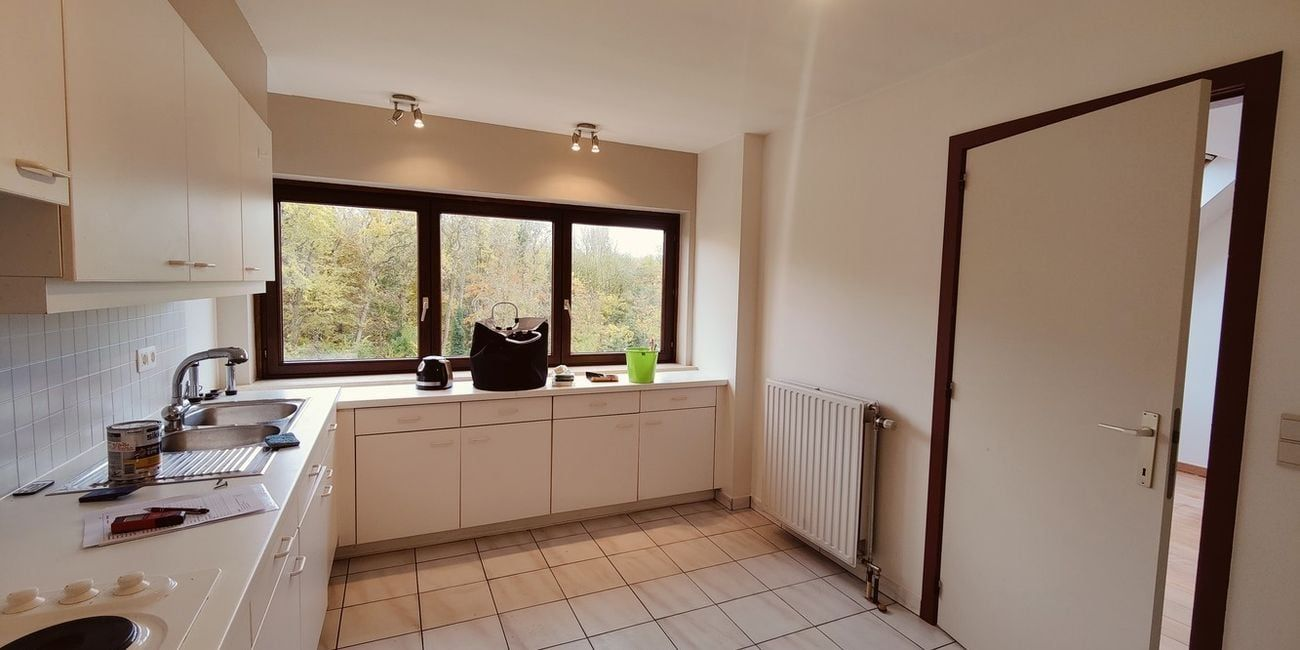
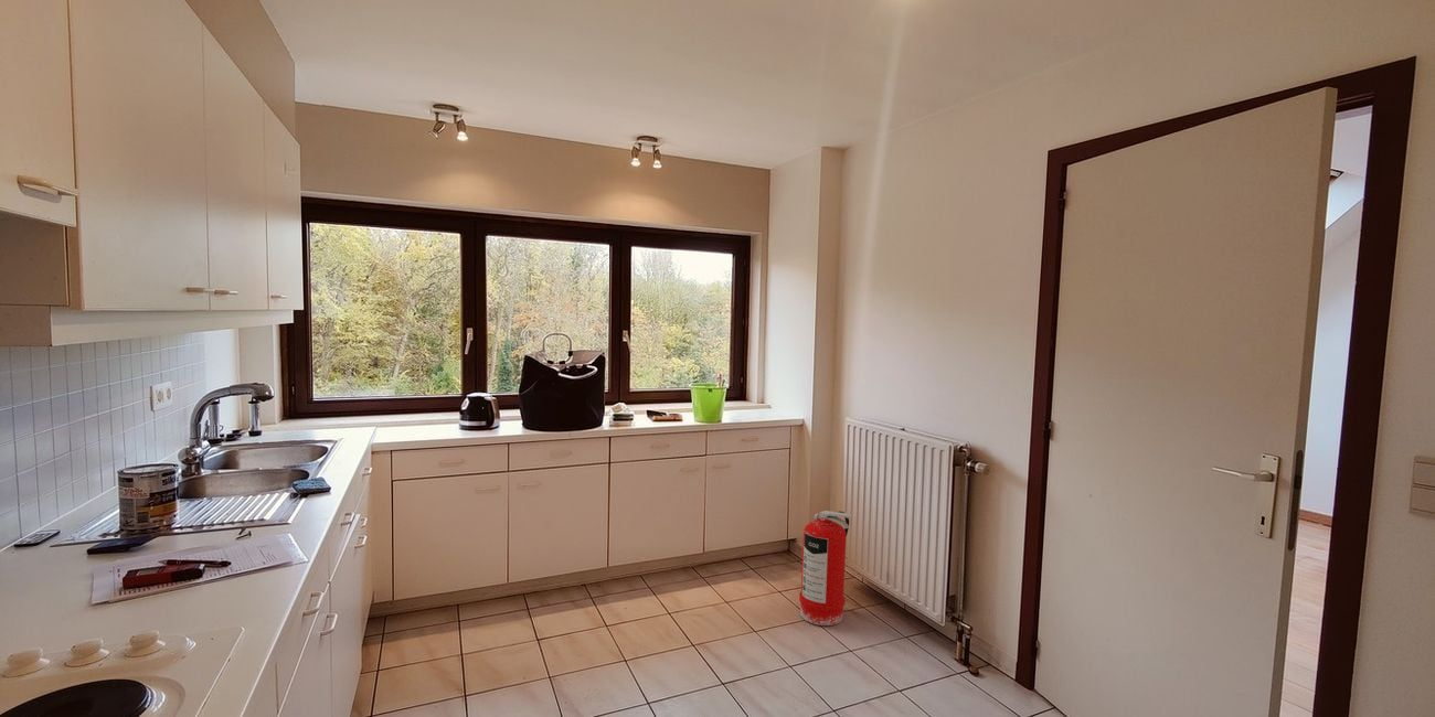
+ fire extinguisher [798,510,853,627]
